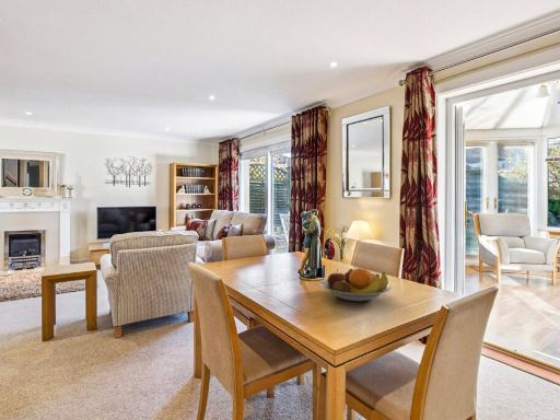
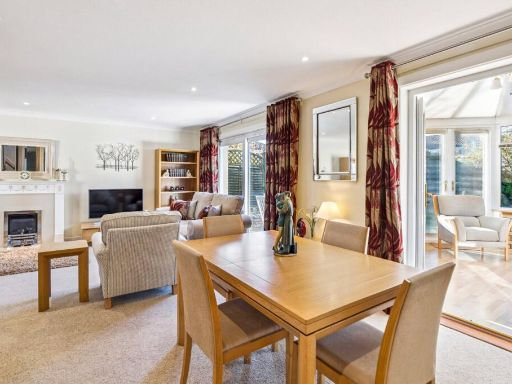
- fruit bowl [319,267,393,302]
